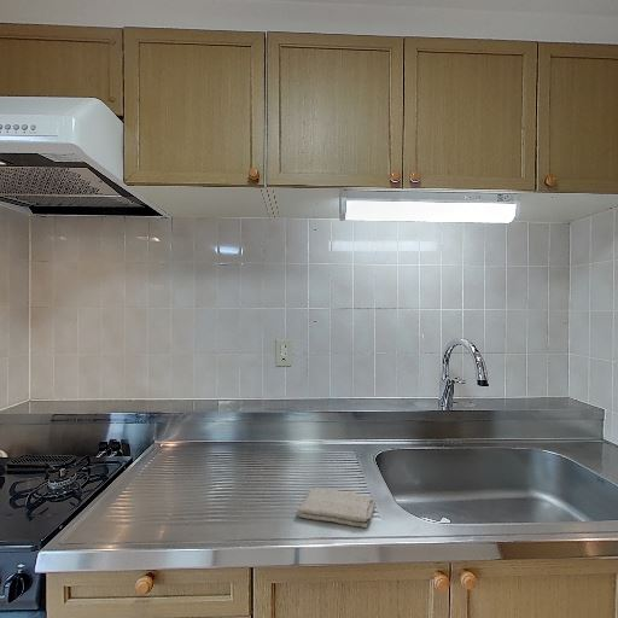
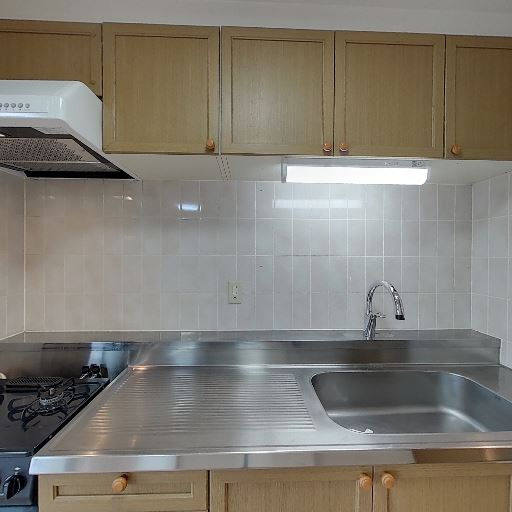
- washcloth [296,486,377,529]
